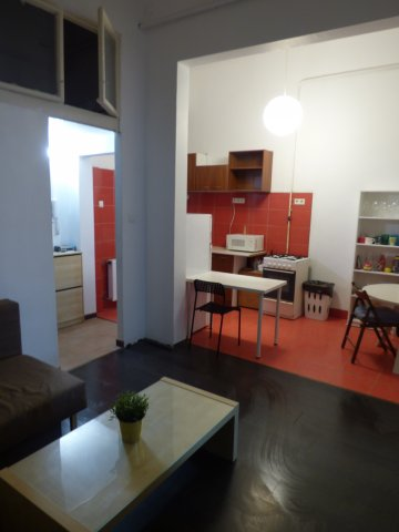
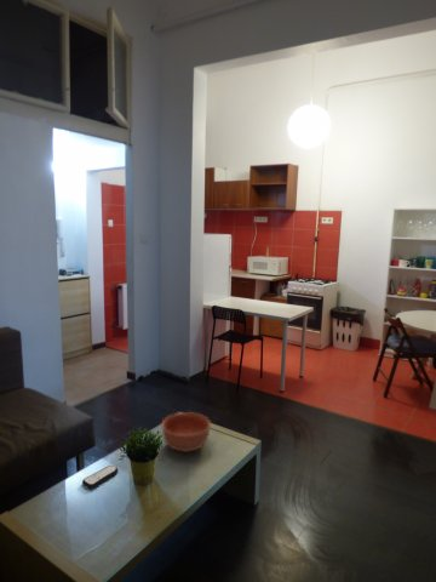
+ bowl [161,411,212,452]
+ remote control [81,464,120,490]
